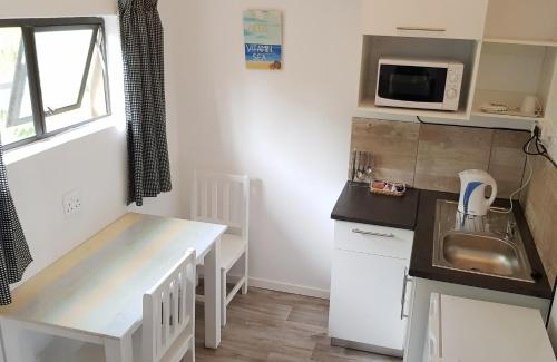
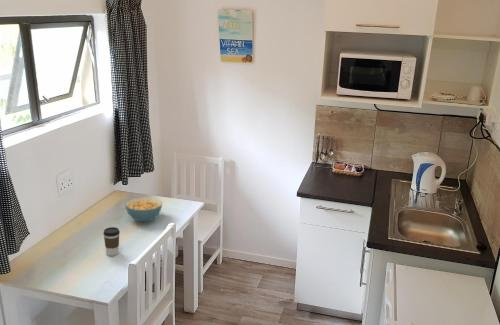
+ coffee cup [102,226,121,257]
+ cereal bowl [124,197,163,223]
